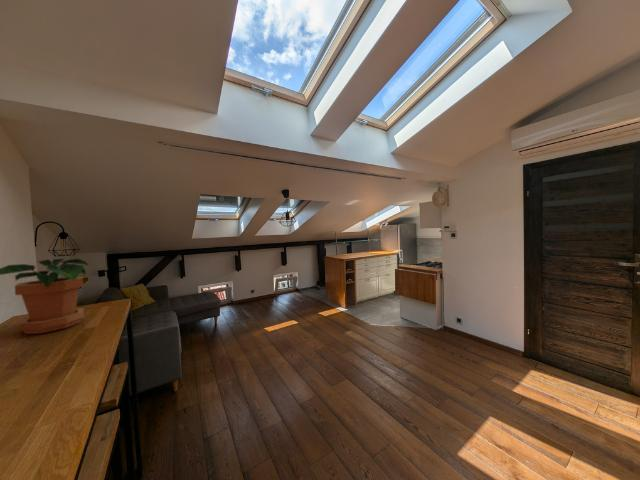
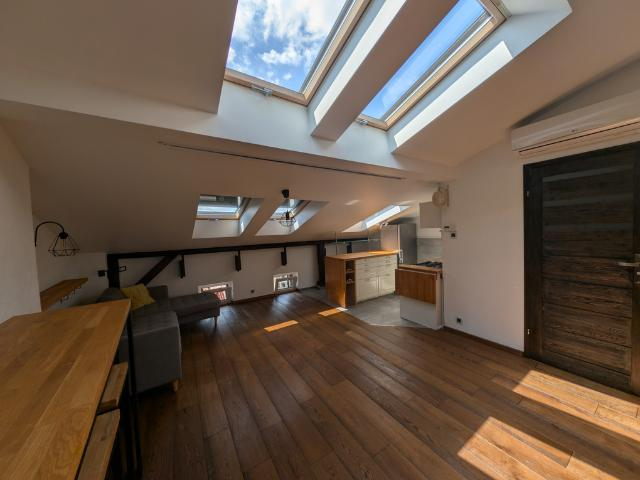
- potted plant [0,258,90,335]
